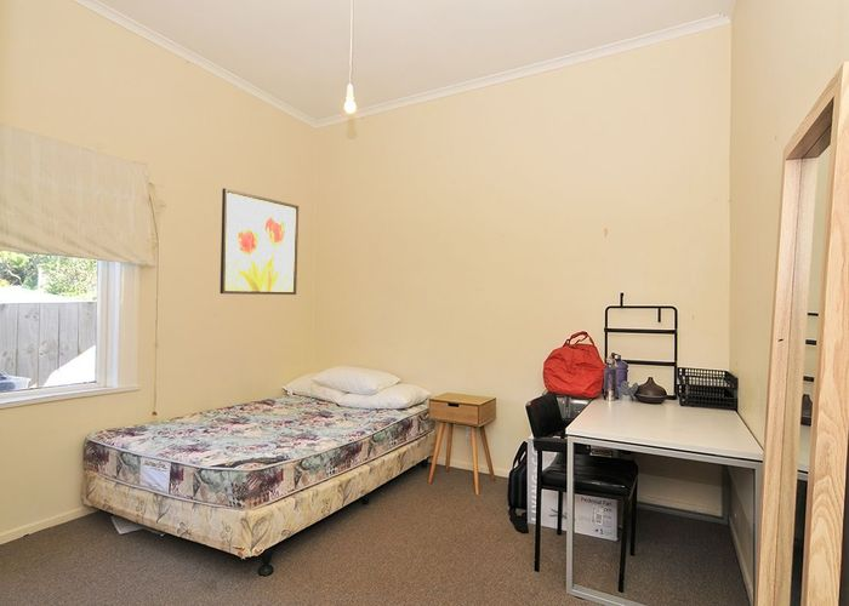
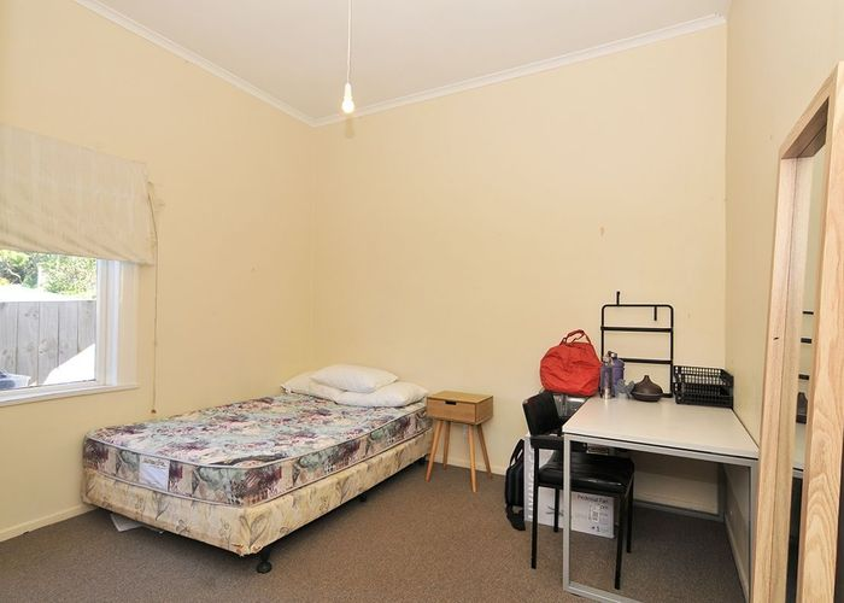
- wall art [220,187,300,296]
